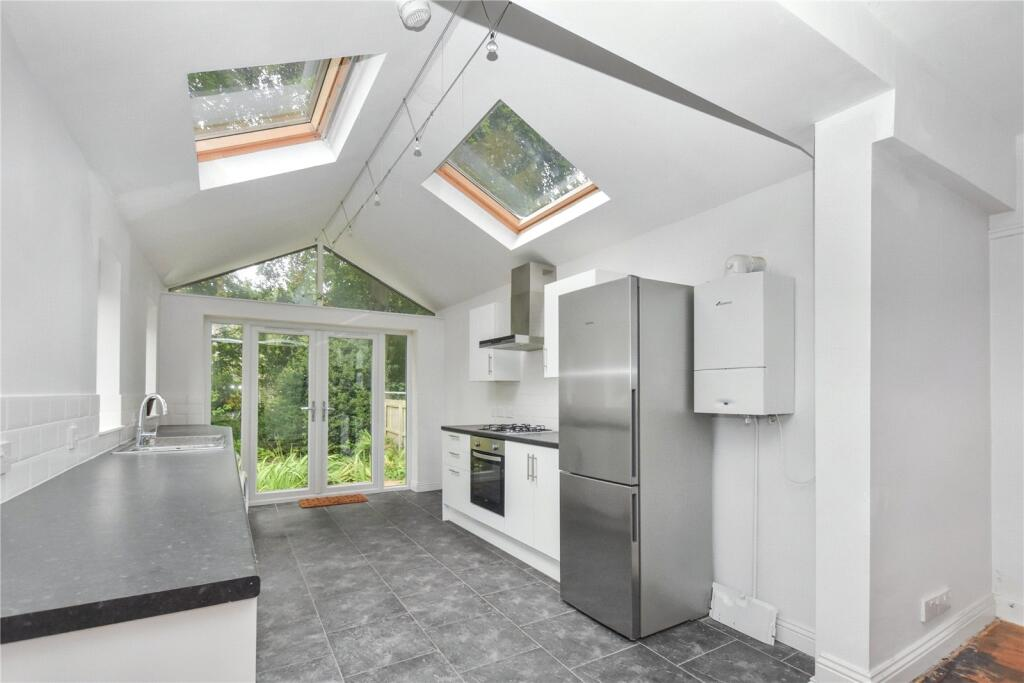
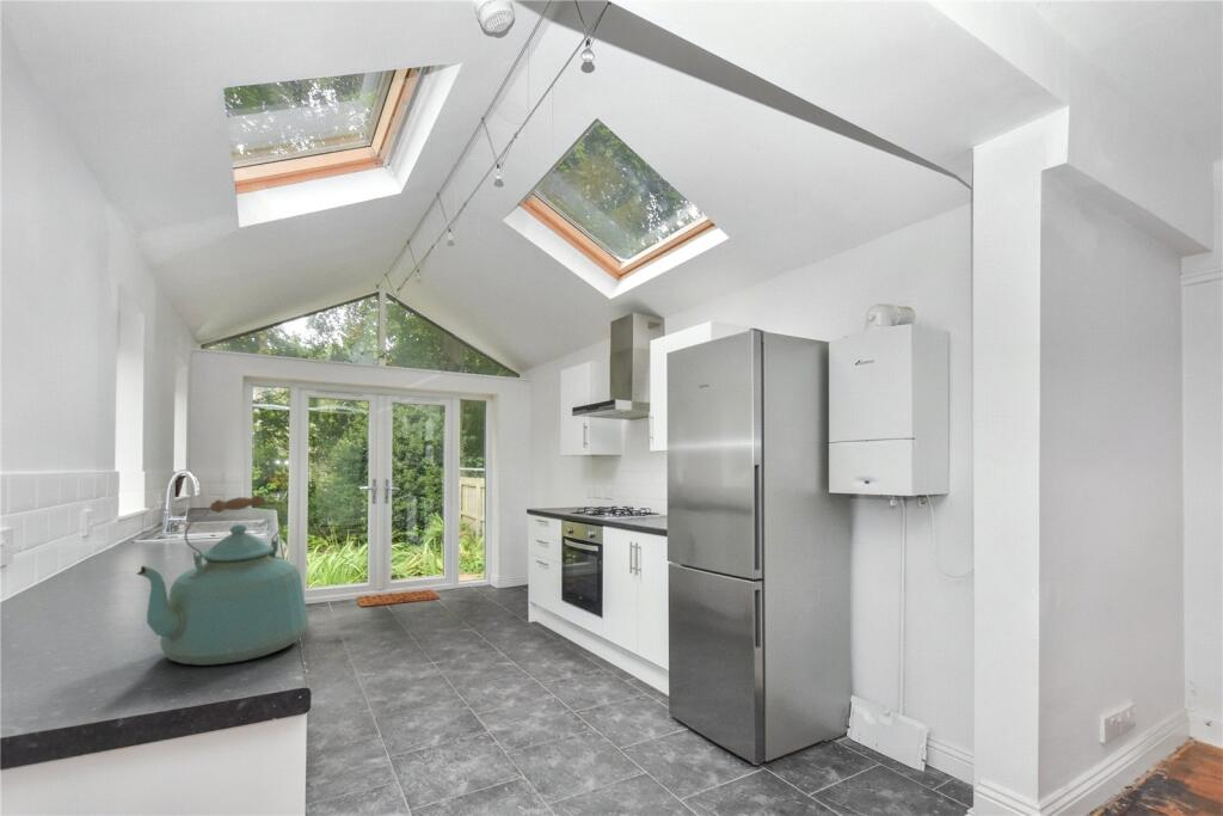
+ kettle [136,493,309,667]
